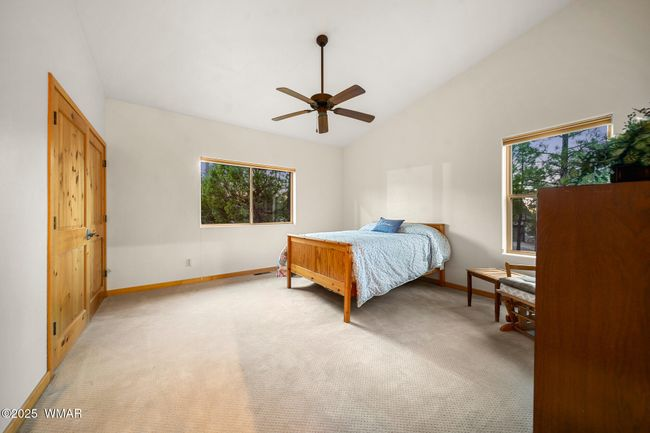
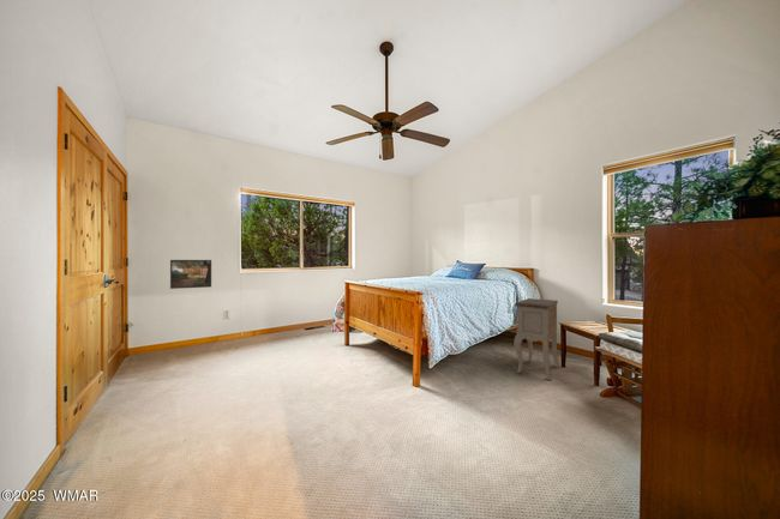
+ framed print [169,259,212,290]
+ nightstand [512,297,560,381]
